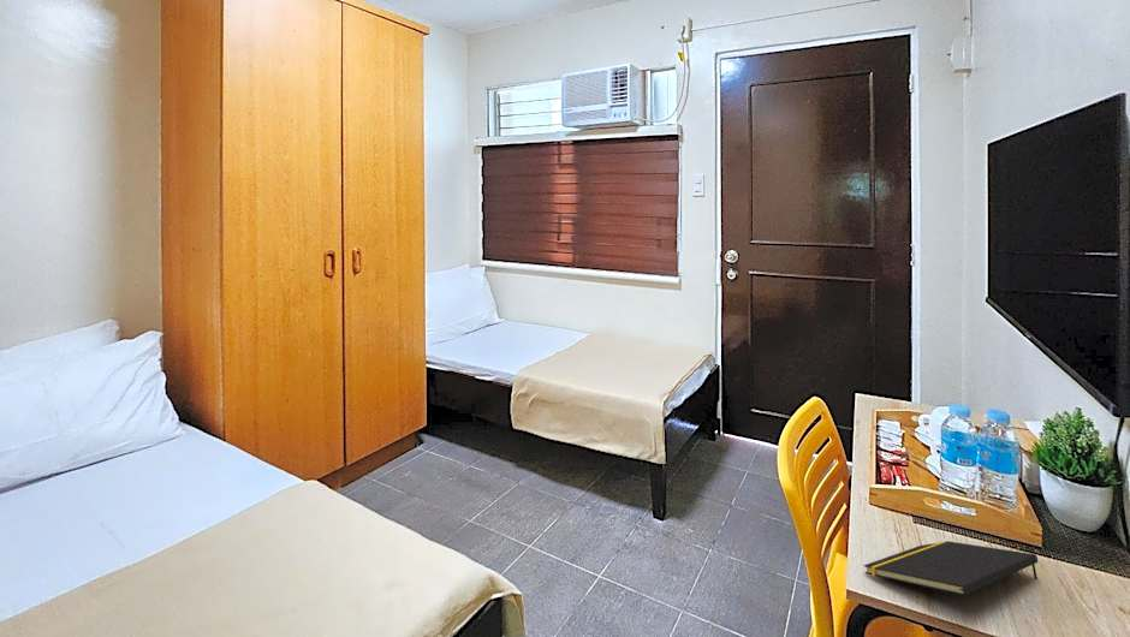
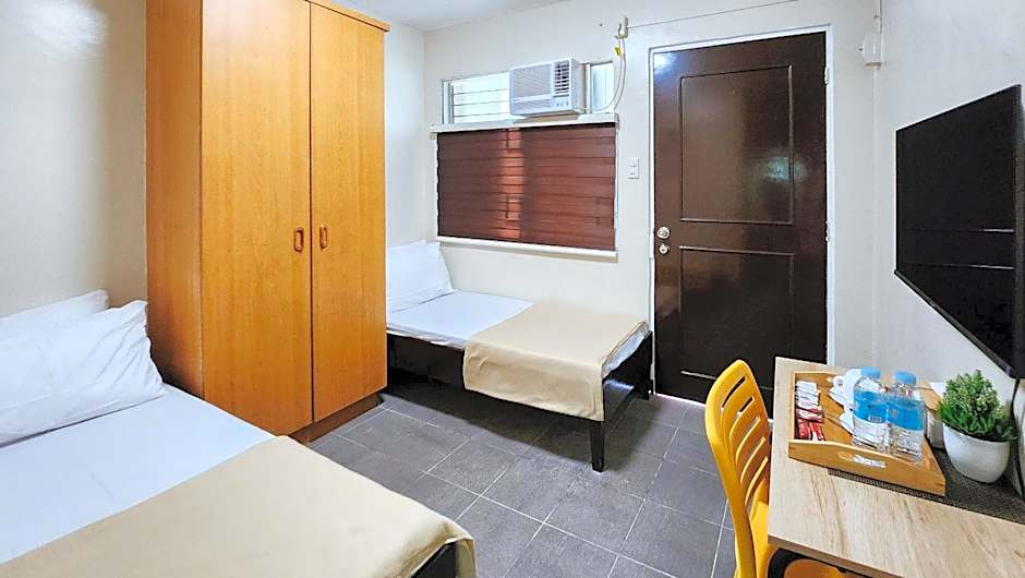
- notepad [863,540,1039,596]
